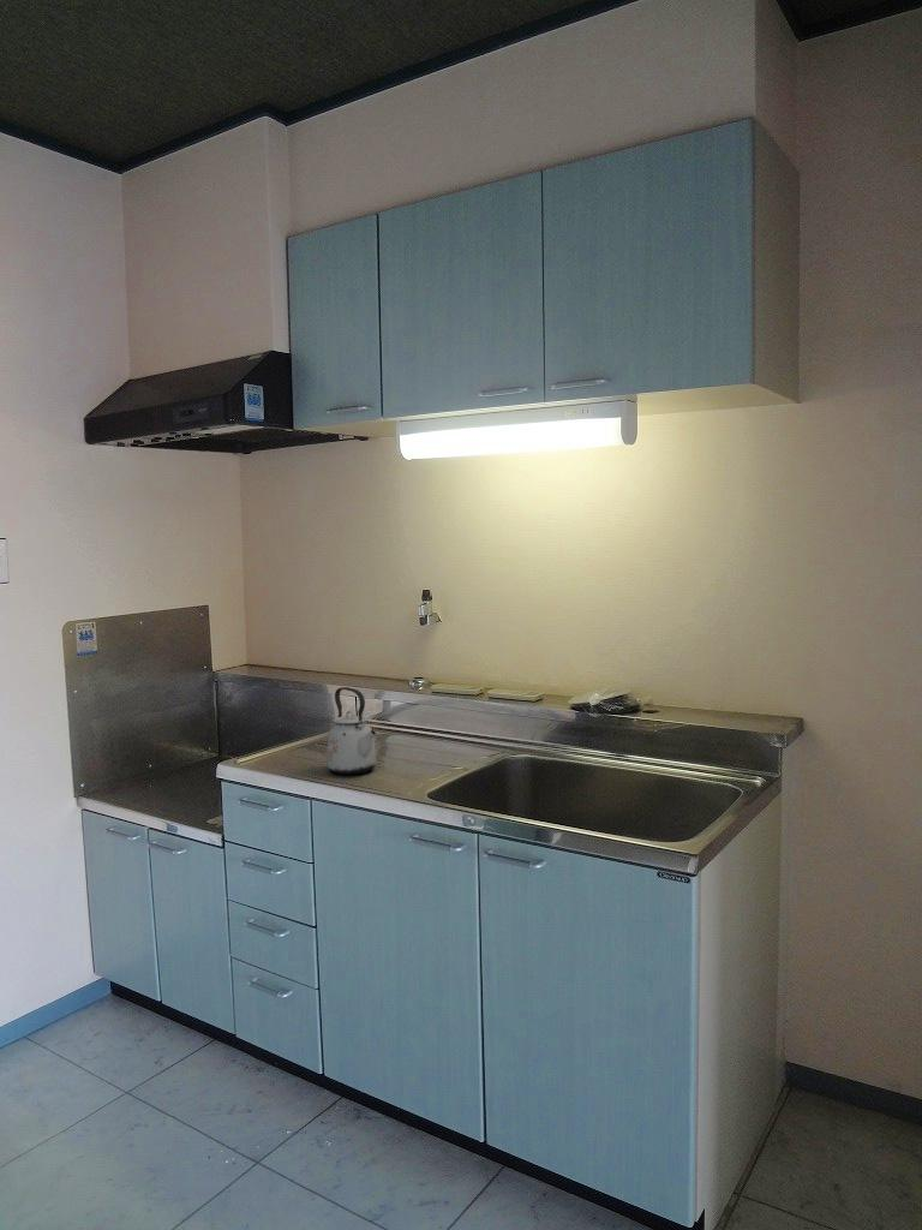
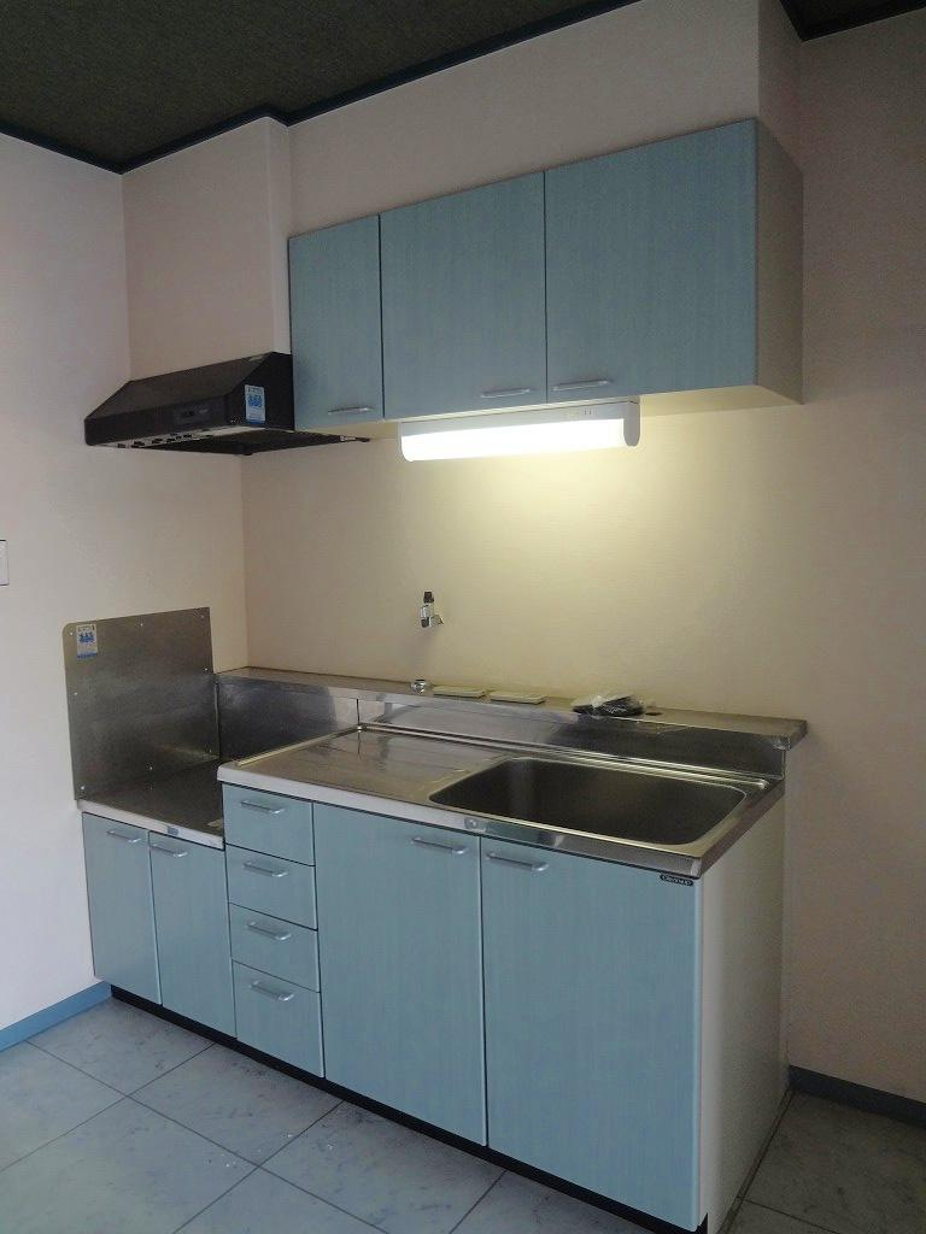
- kettle [325,686,378,776]
